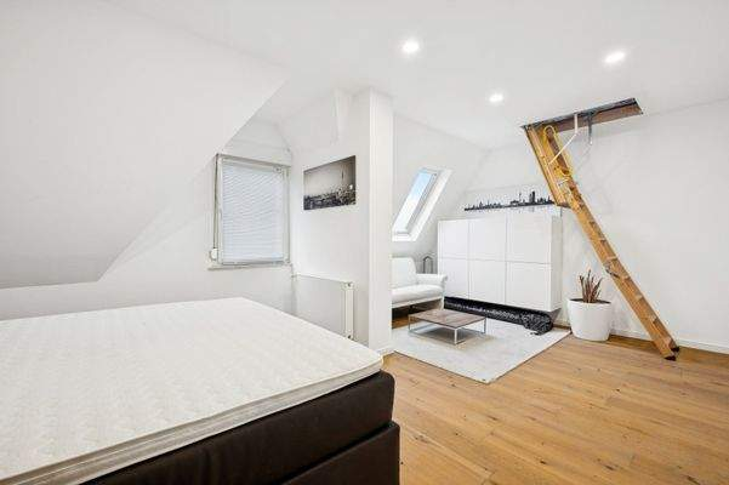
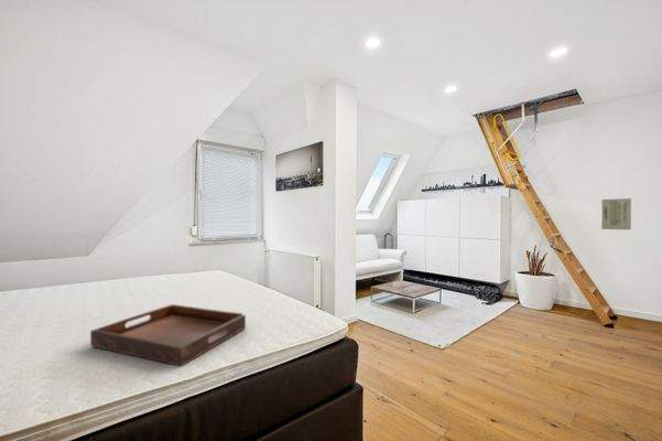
+ serving tray [89,303,247,367]
+ wall art [600,197,632,230]
